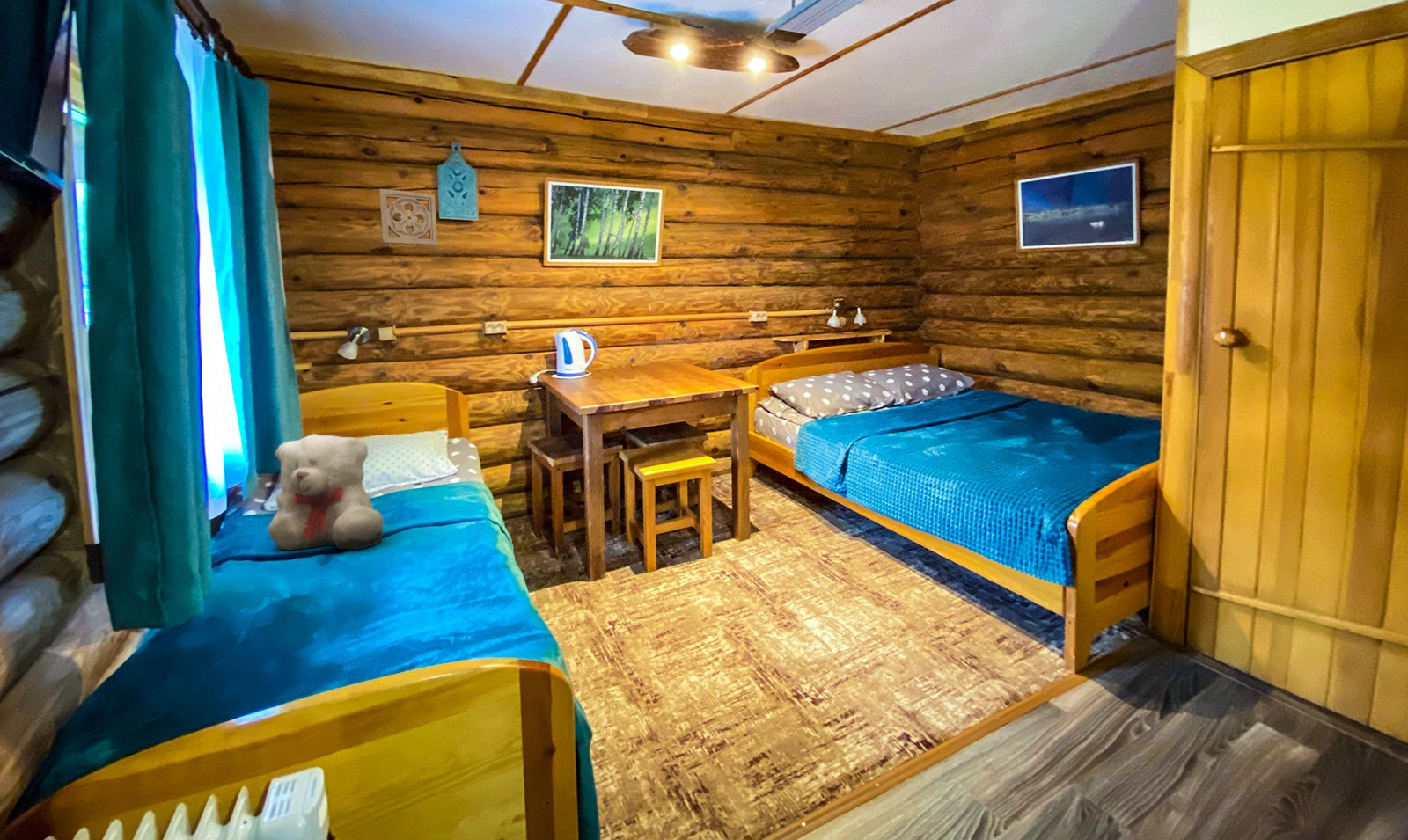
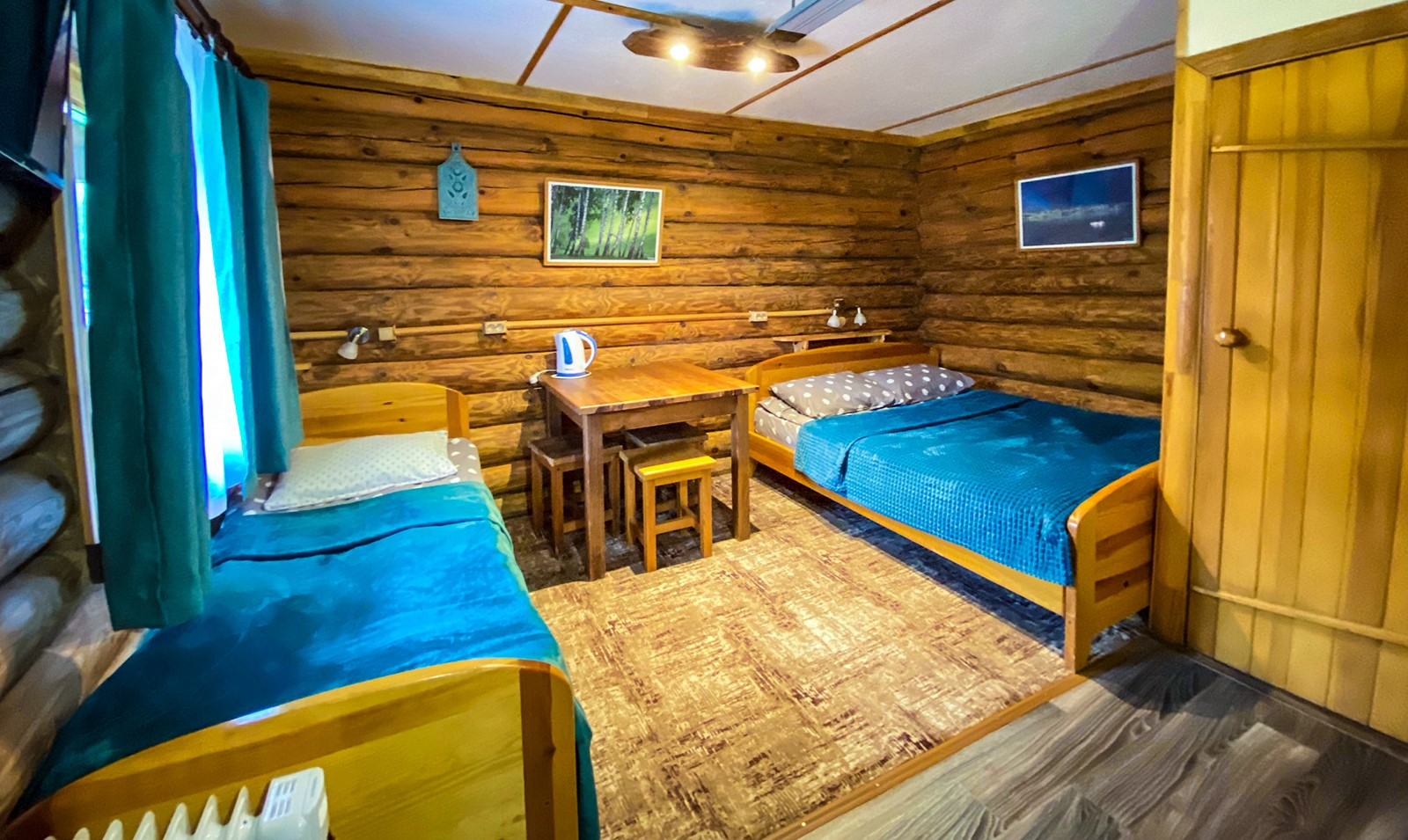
- teddy bear [268,433,385,551]
- wall ornament [378,188,438,247]
